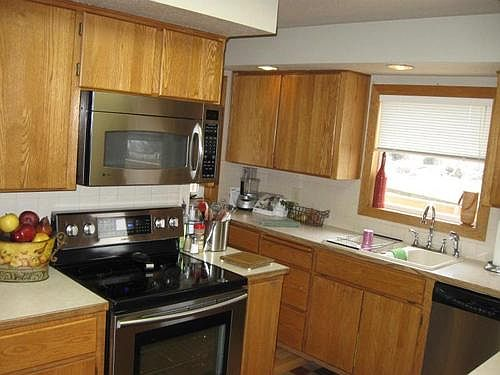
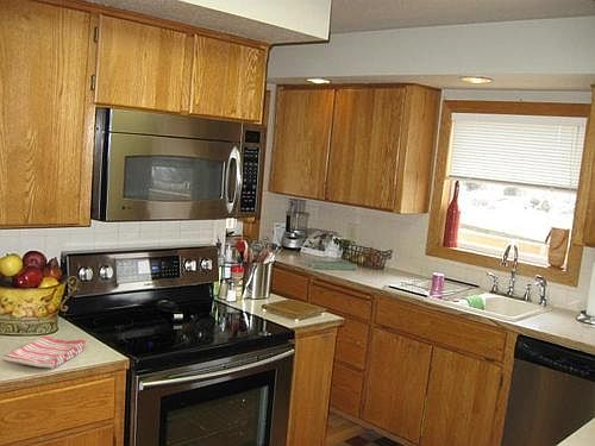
+ dish towel [1,334,87,370]
